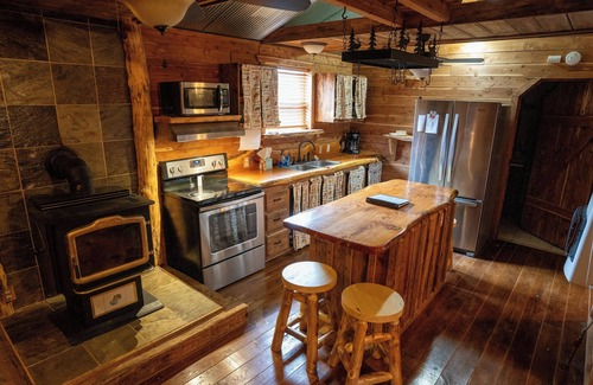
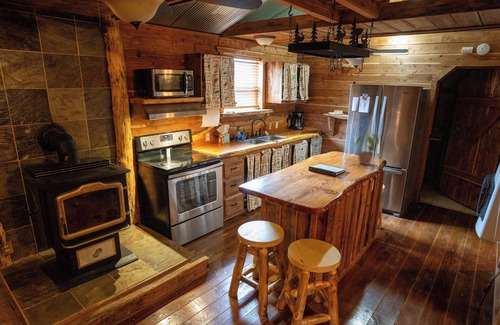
+ potted plant [353,133,380,166]
